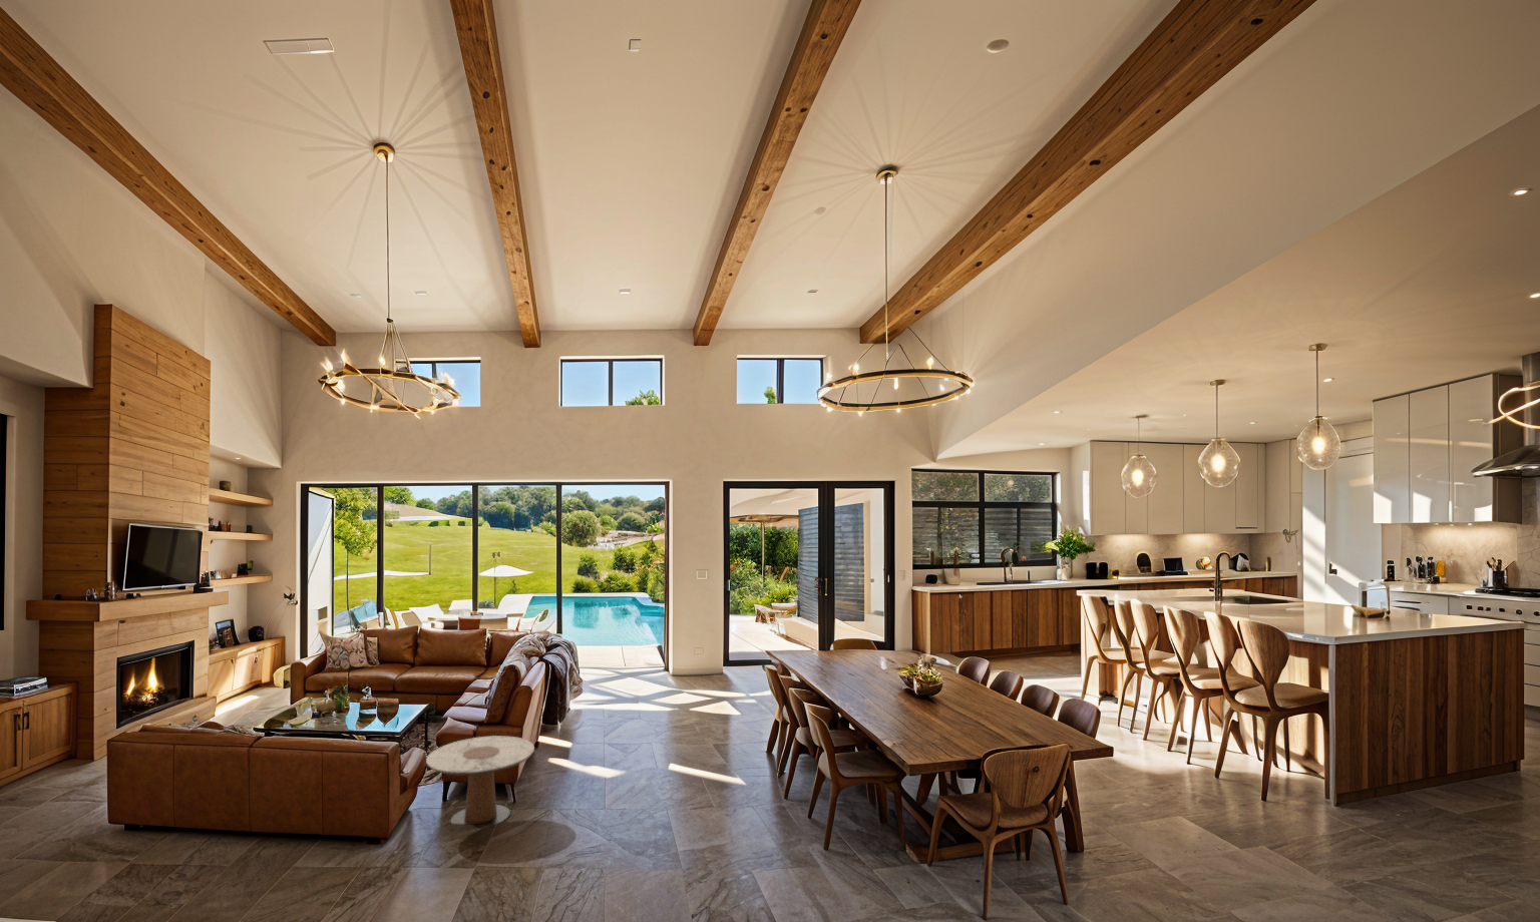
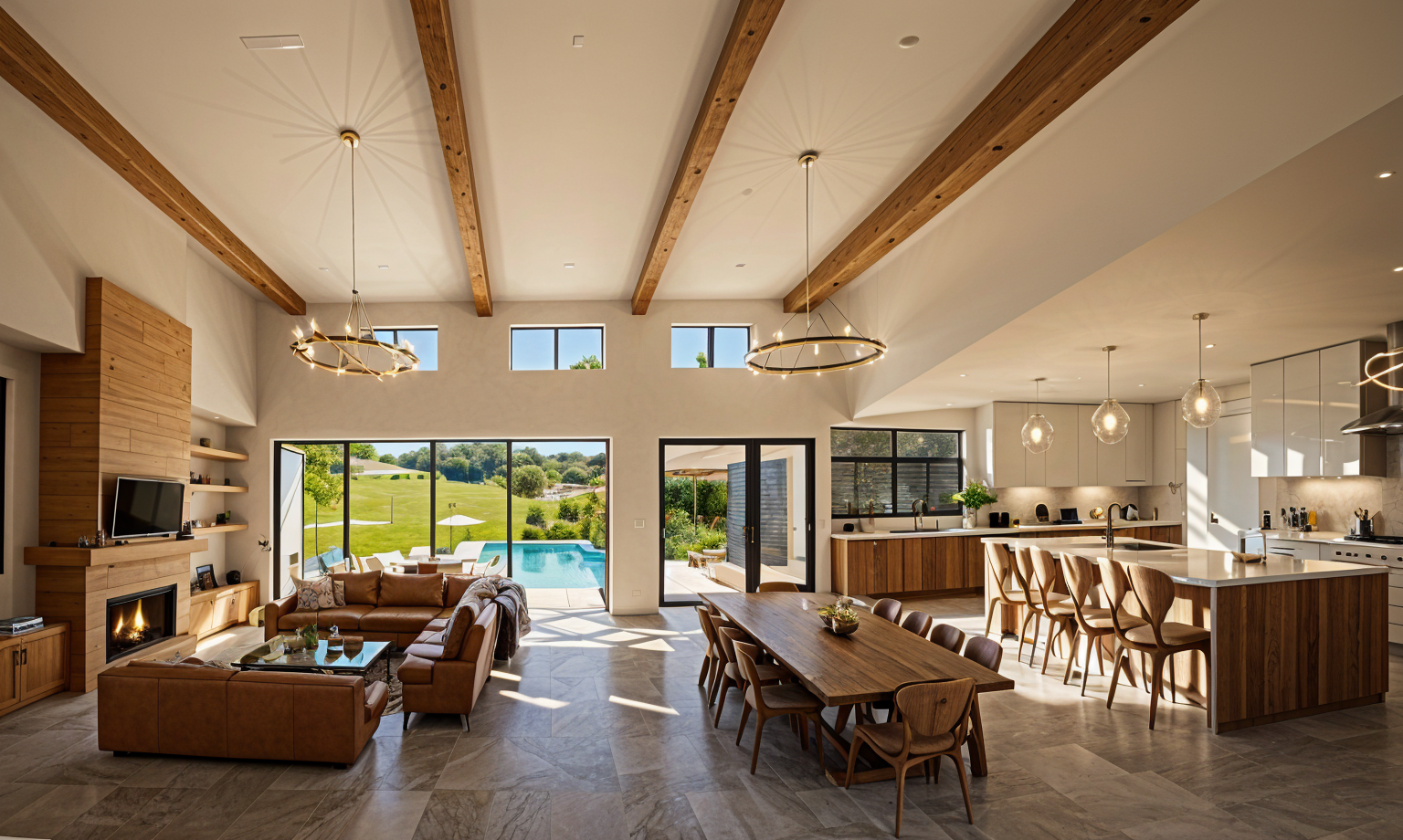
- side table [425,734,536,825]
